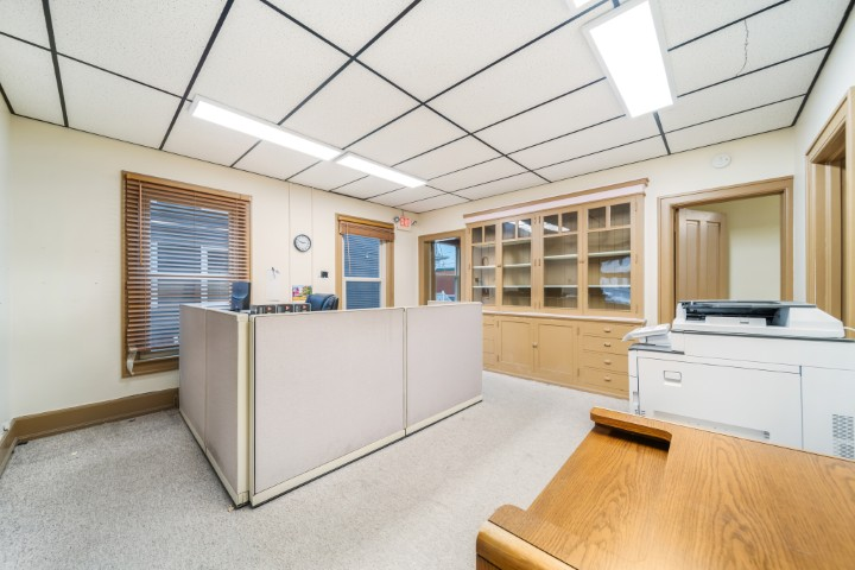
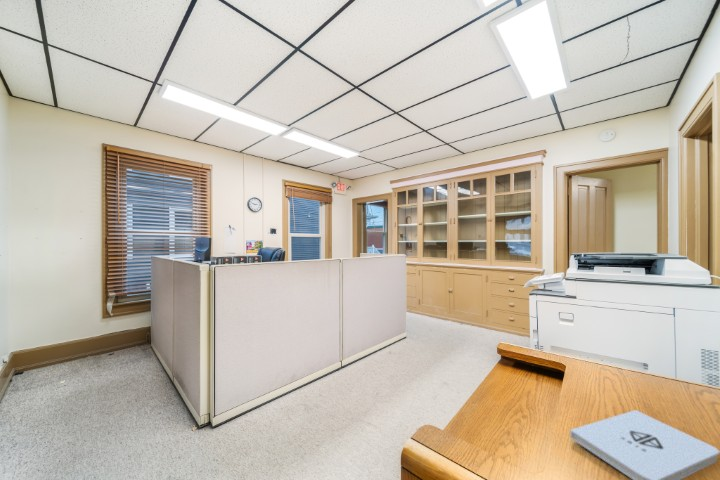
+ notepad [569,409,720,480]
